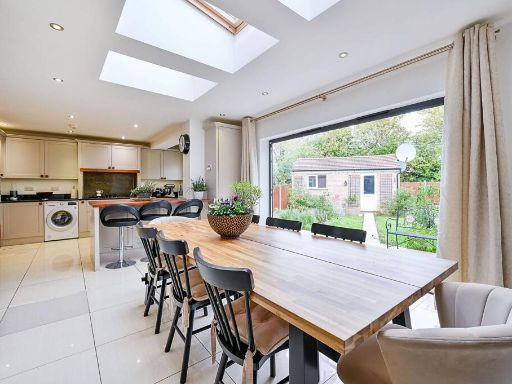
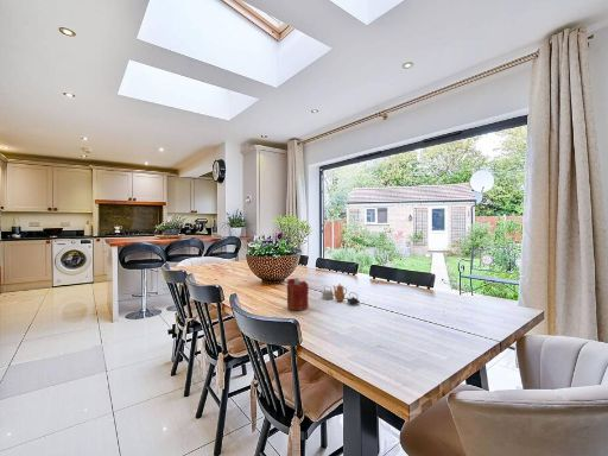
+ candle [286,277,310,311]
+ teapot [321,283,361,305]
